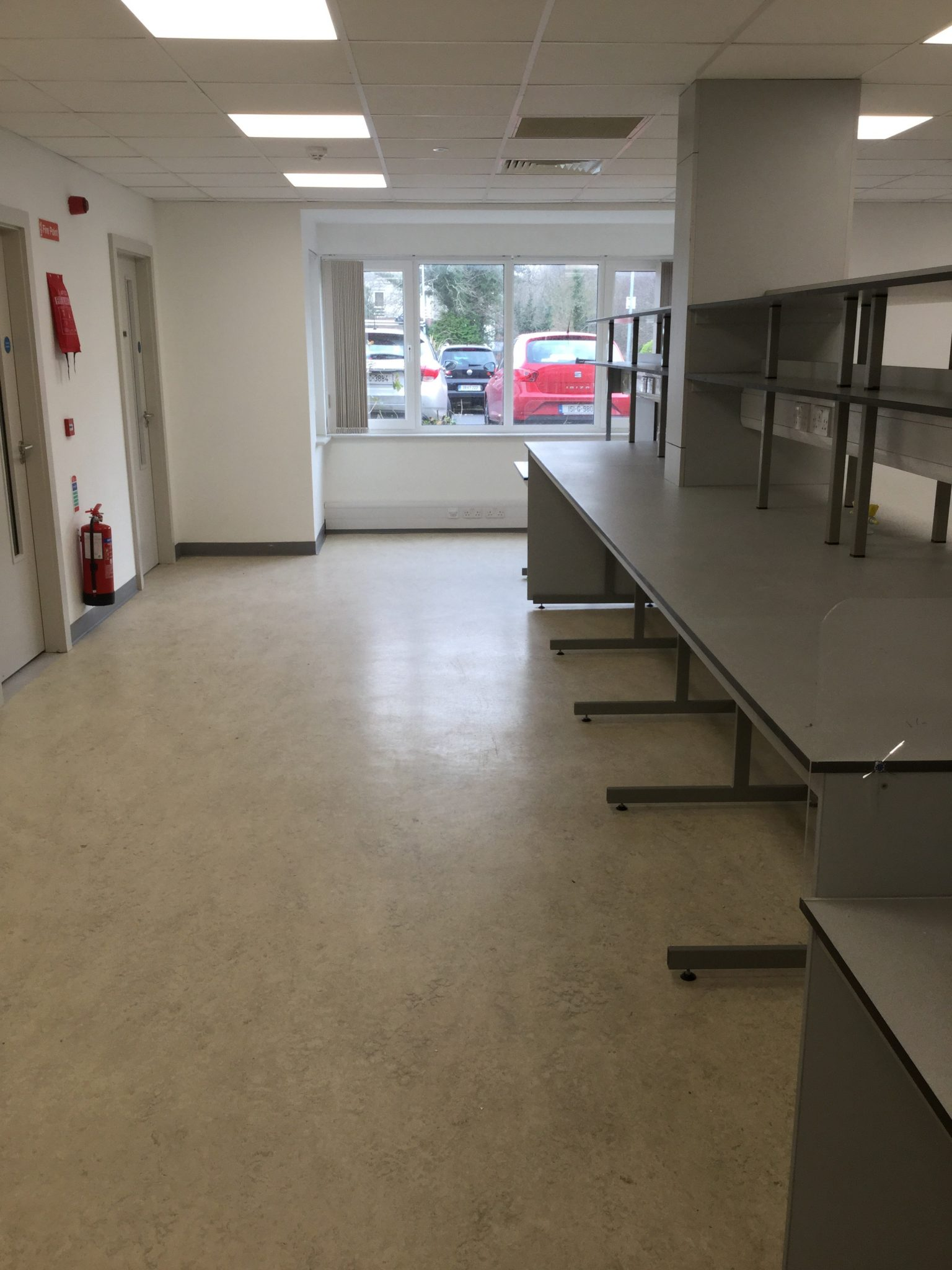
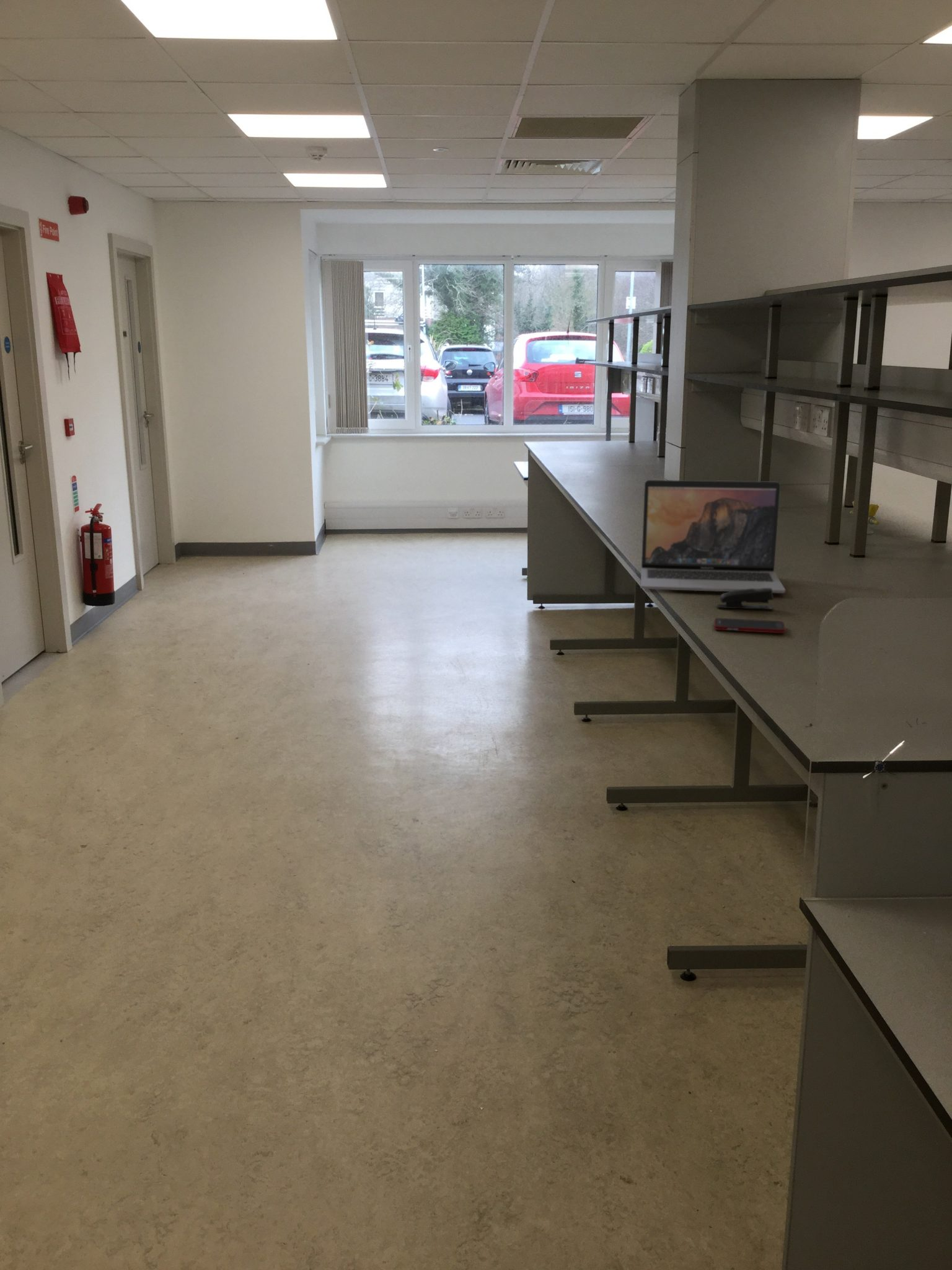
+ cell phone [713,618,786,634]
+ laptop [640,479,786,594]
+ stapler [716,588,774,610]
